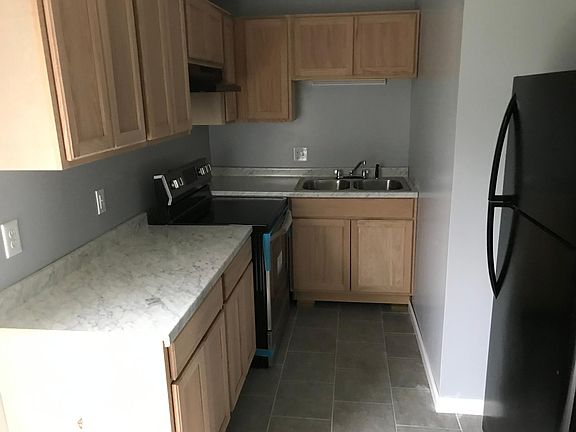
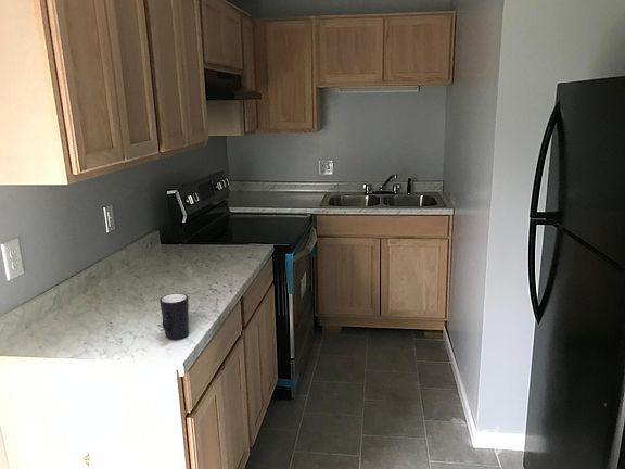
+ mug [158,292,190,340]
